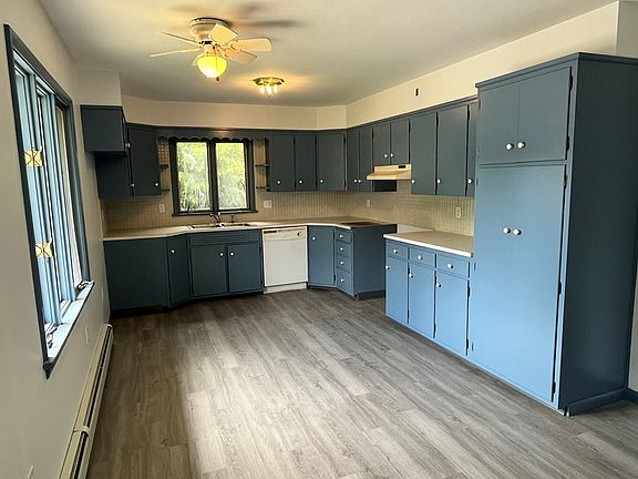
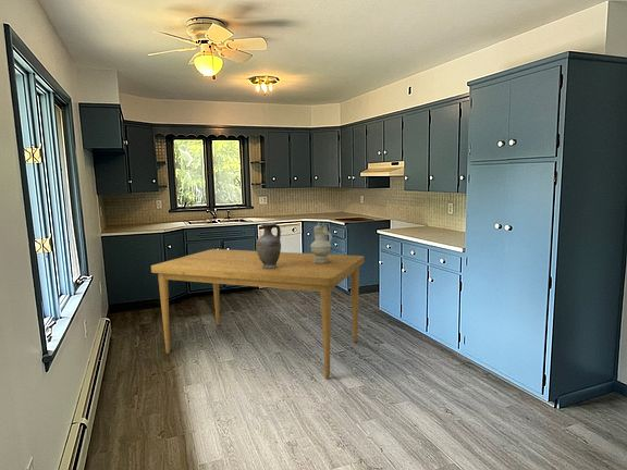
+ vase [255,222,282,269]
+ pitcher [309,220,333,263]
+ dining table [150,248,366,380]
